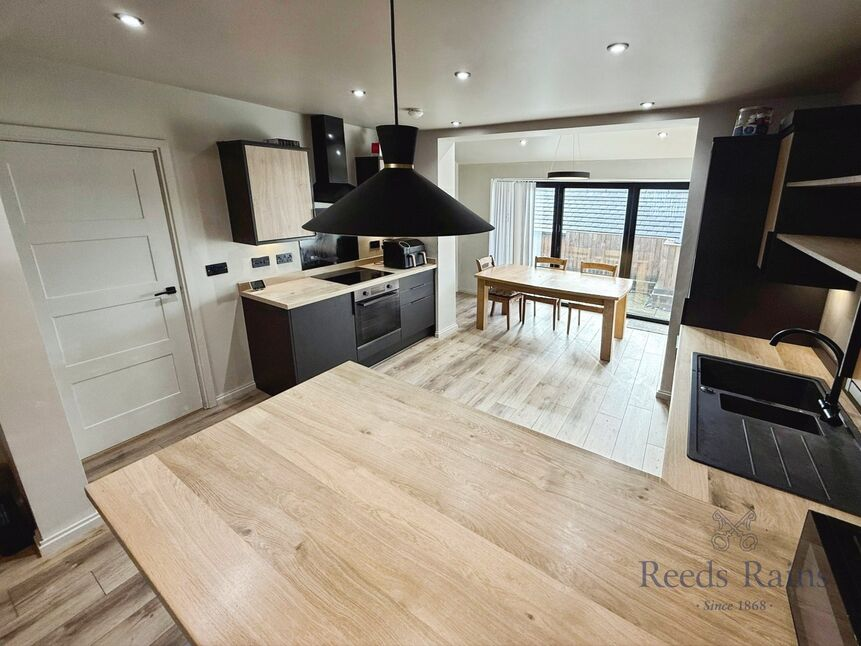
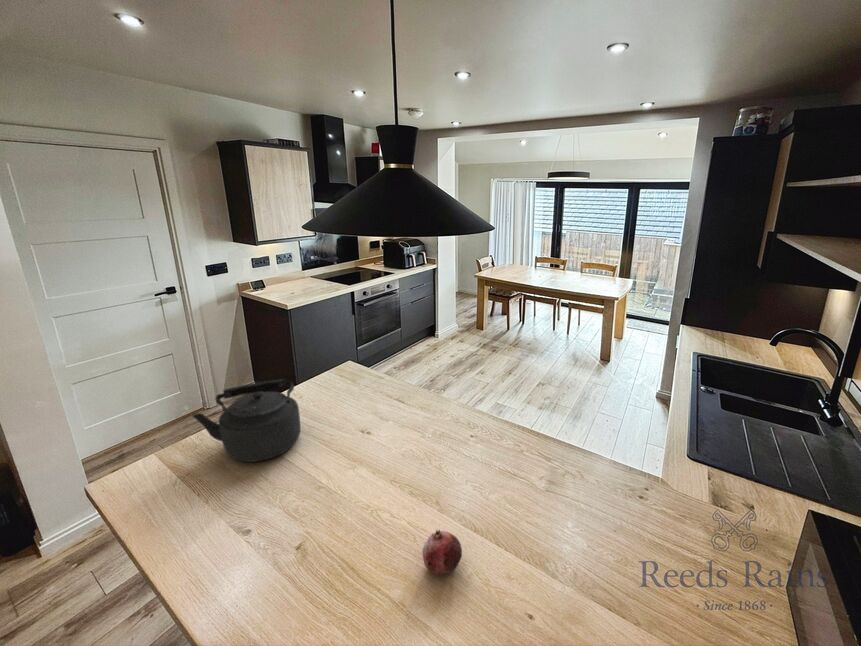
+ kettle [191,378,302,463]
+ fruit [422,529,463,576]
